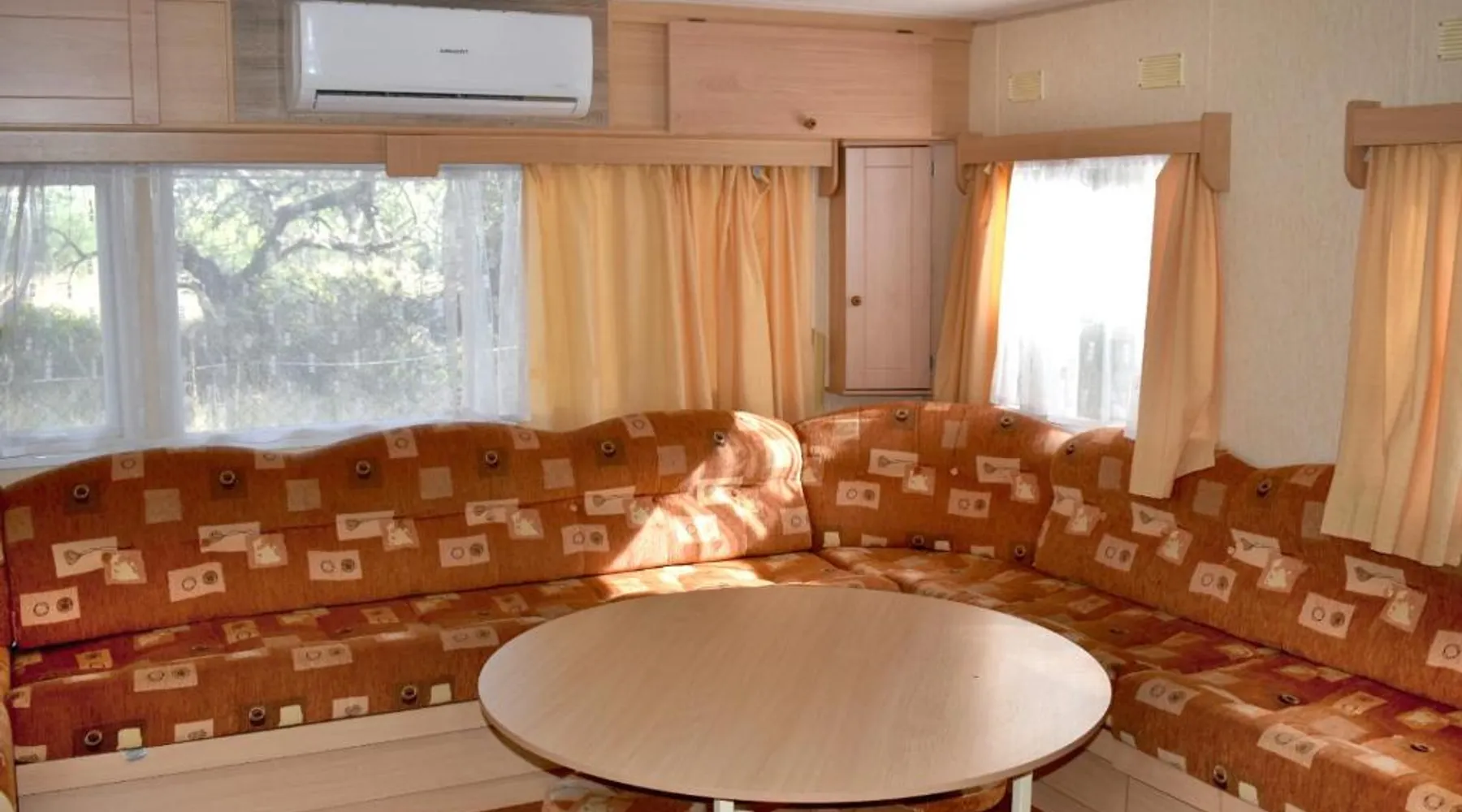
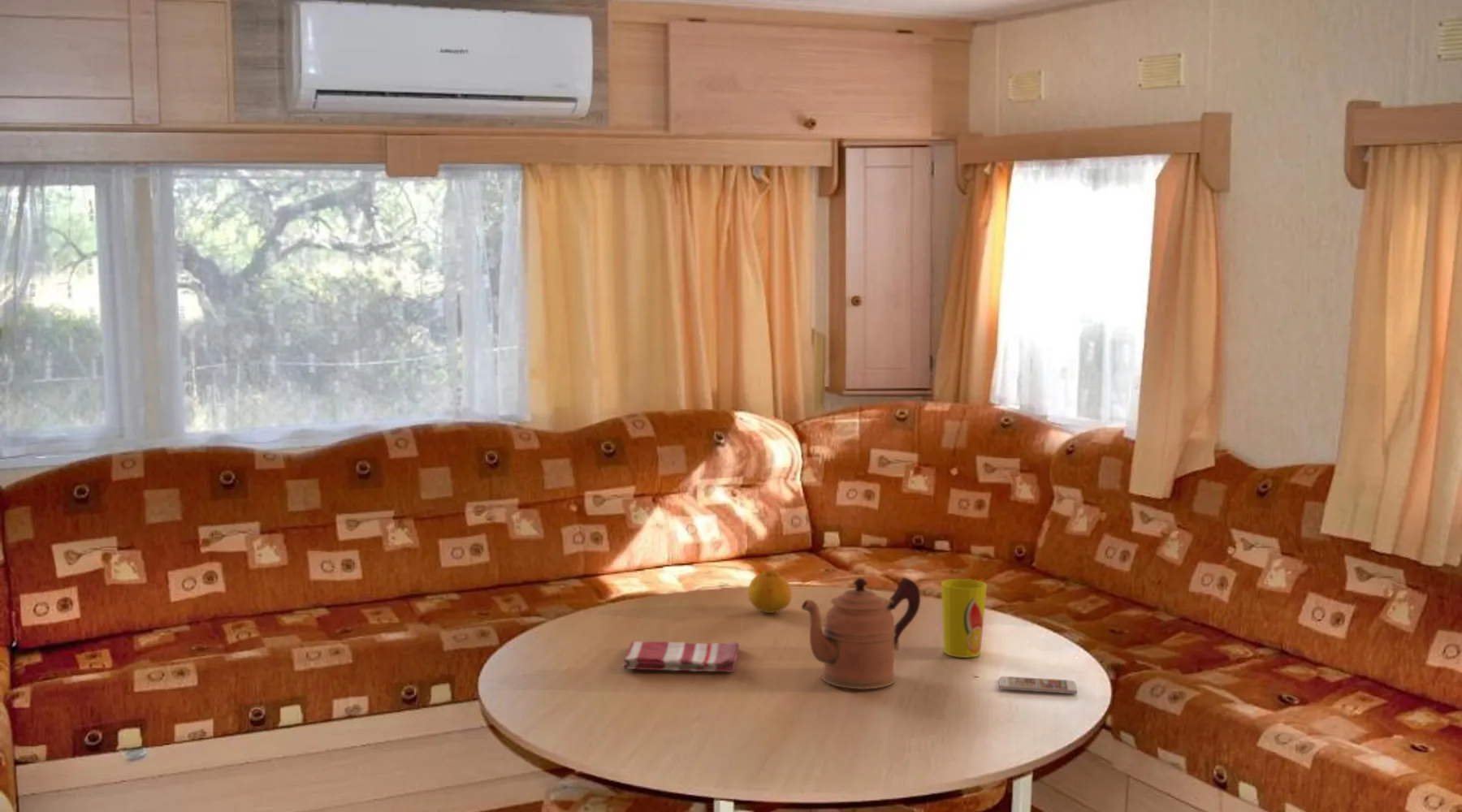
+ cup [941,578,988,659]
+ dish towel [621,641,740,673]
+ smartphone [998,676,1078,694]
+ coffeepot [801,576,921,690]
+ fruit [747,568,793,614]
